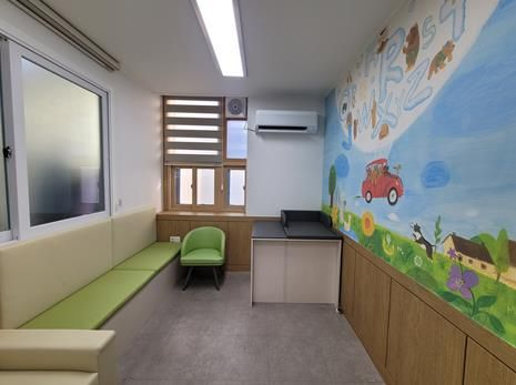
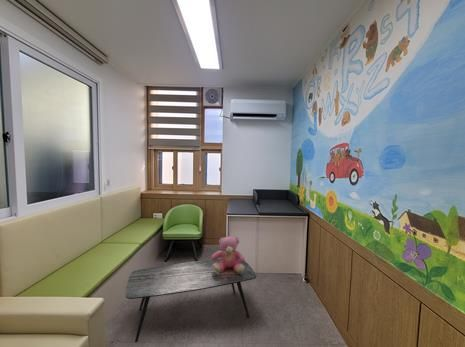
+ coffee table [125,258,257,343]
+ teddy bear [211,235,246,274]
